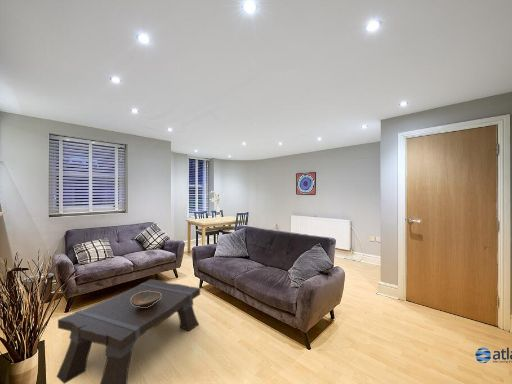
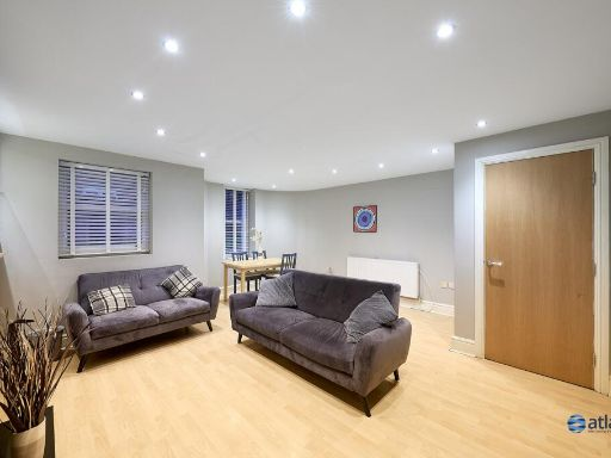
- coffee table [55,278,201,384]
- decorative bowl [131,291,161,307]
